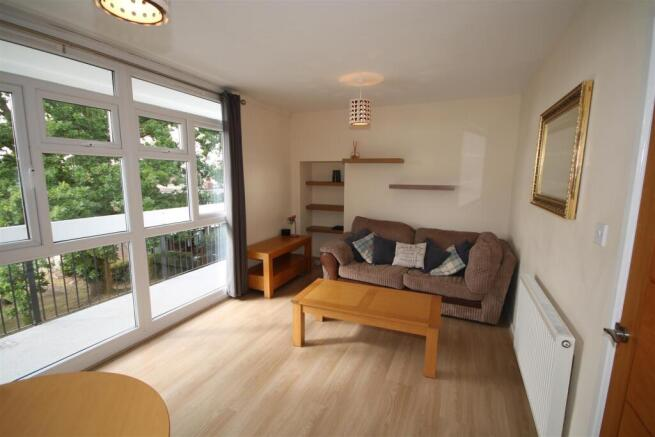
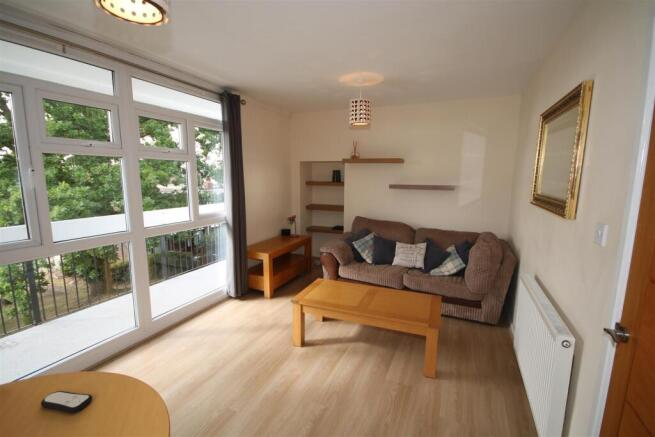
+ remote control [40,390,93,414]
